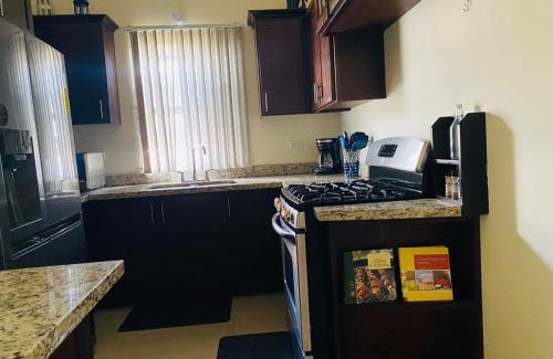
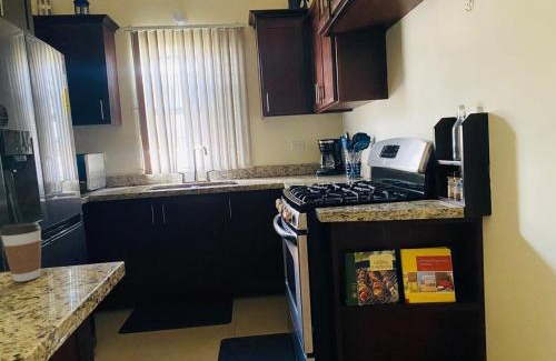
+ coffee cup [0,221,42,283]
